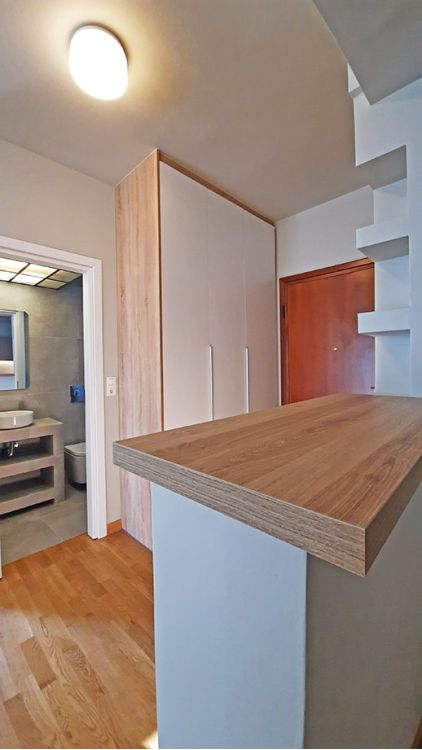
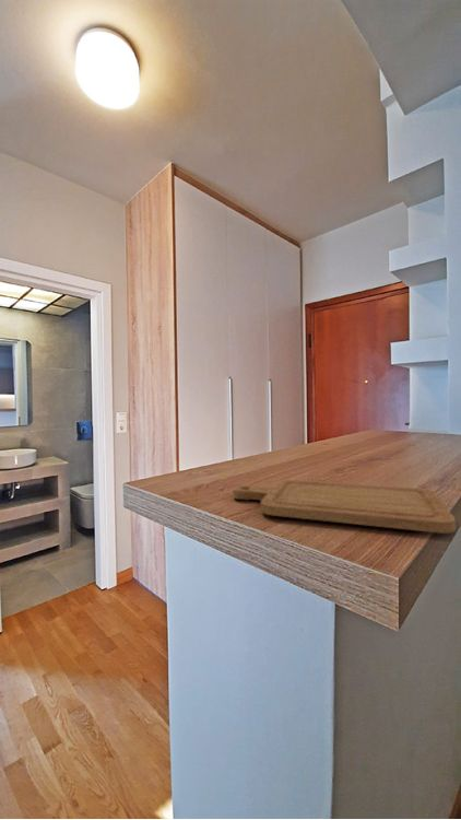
+ chopping board [232,479,457,535]
